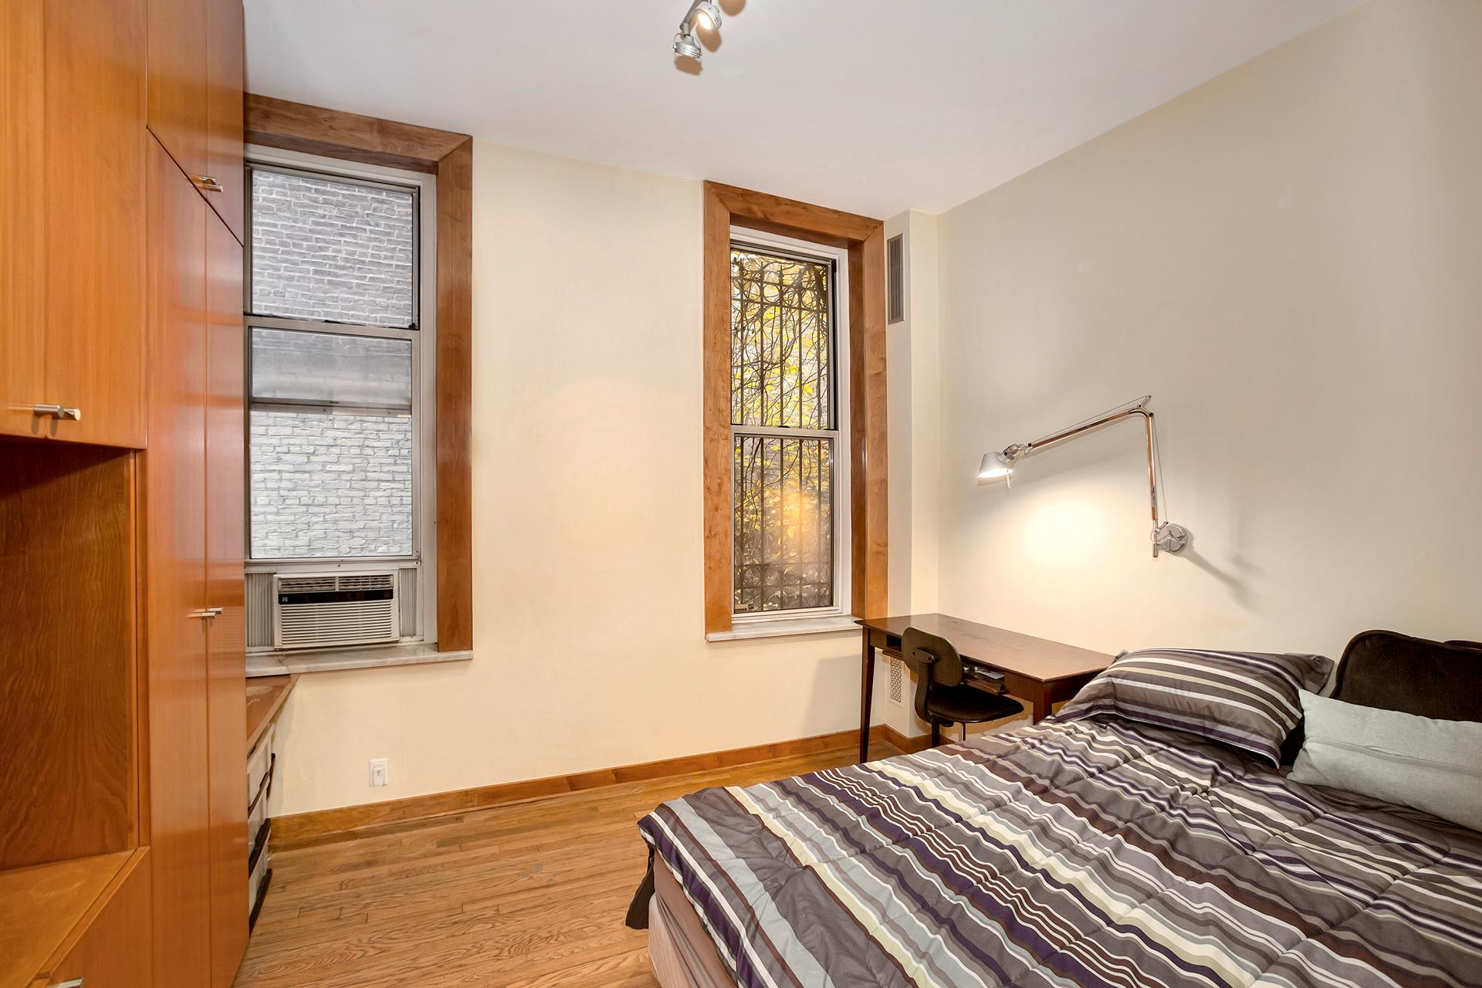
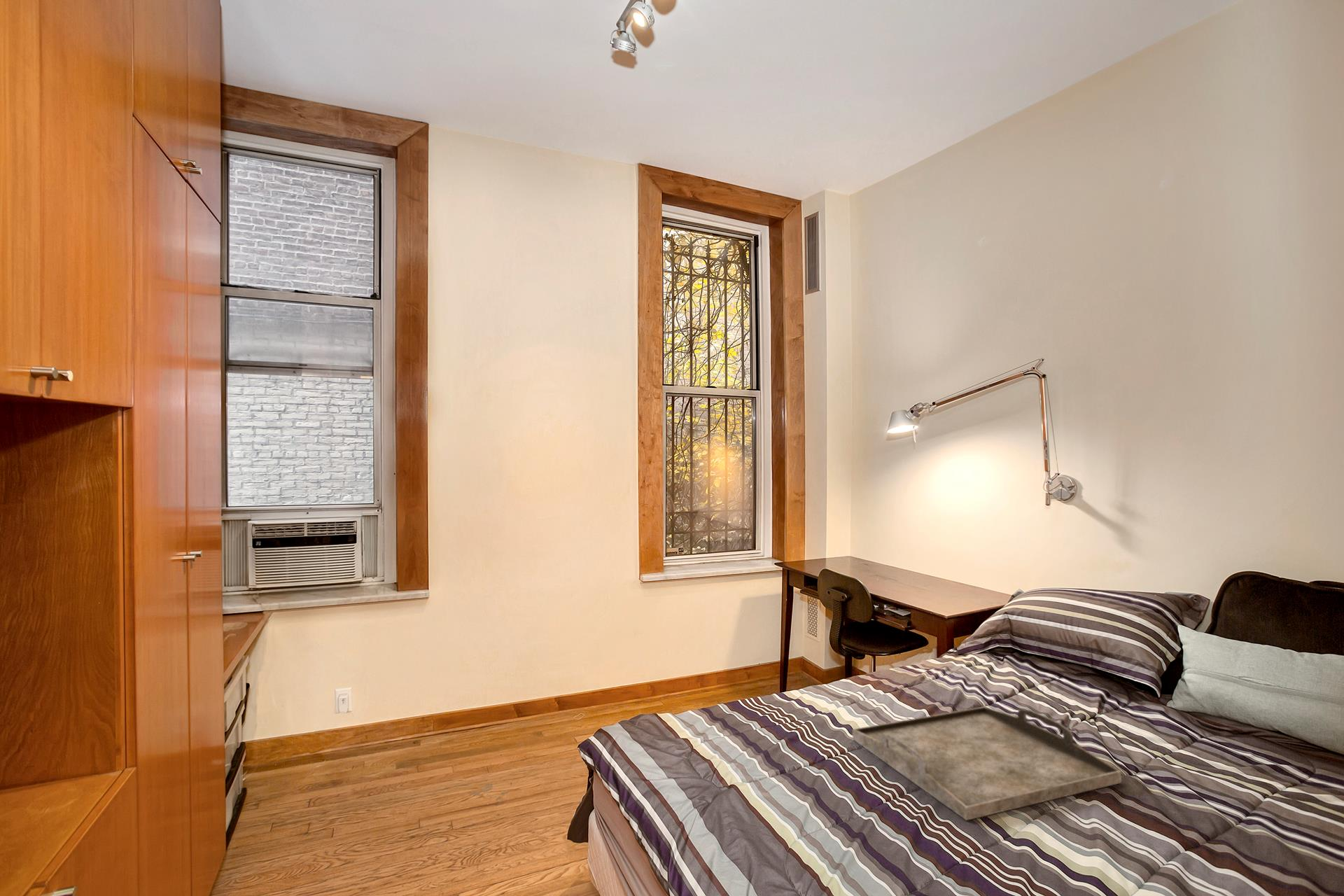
+ serving tray [852,706,1122,821]
